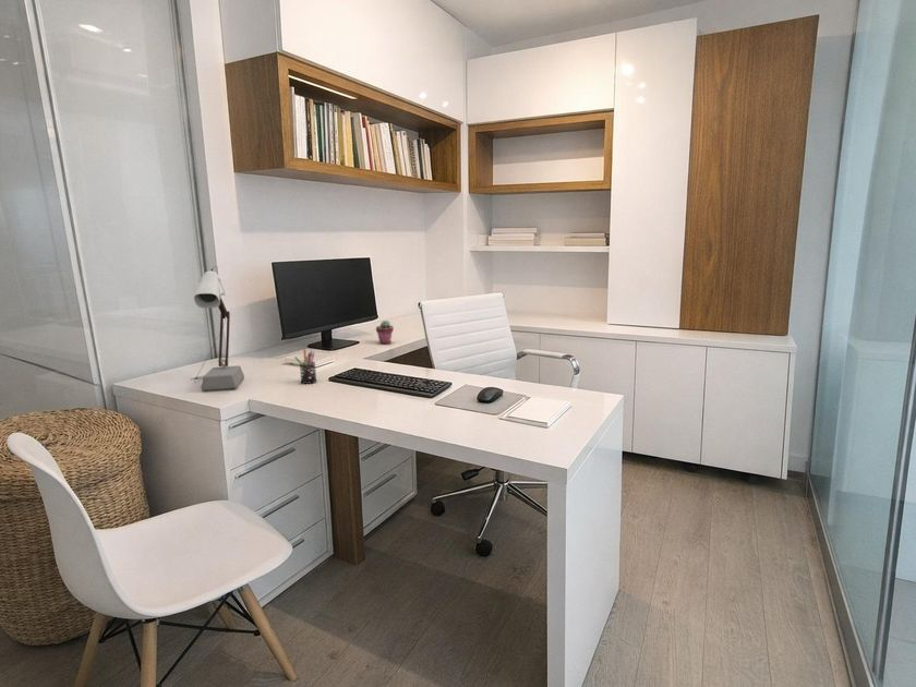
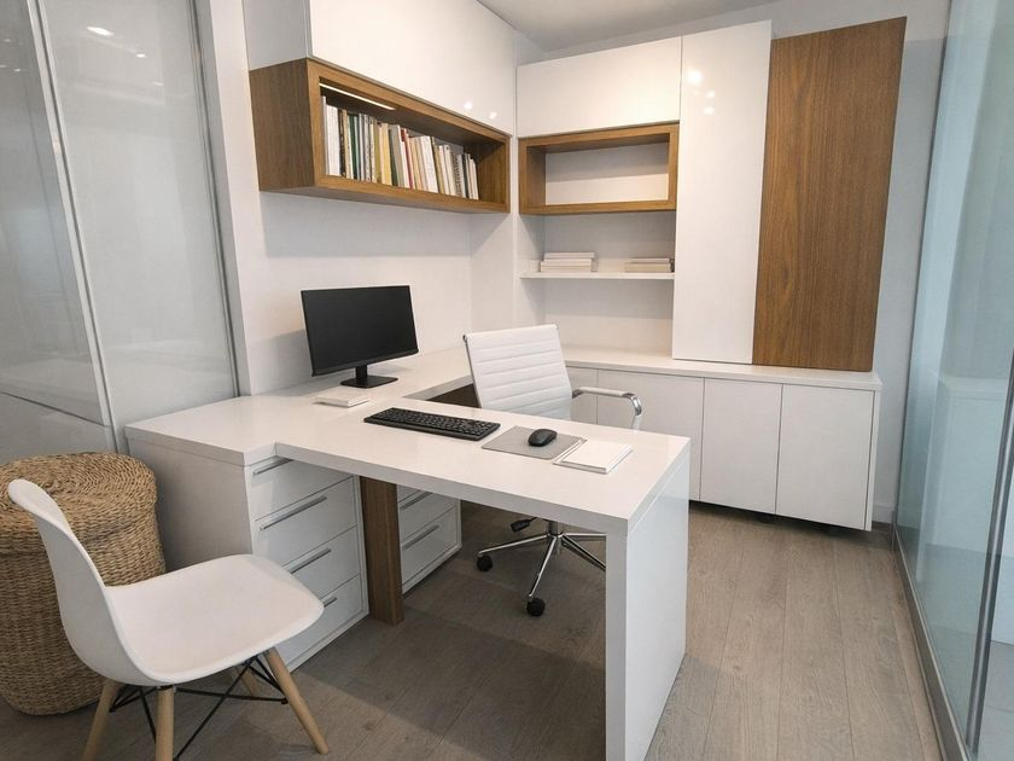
- pen holder [293,348,317,385]
- potted succulent [375,320,395,345]
- desk lamp [190,265,245,391]
